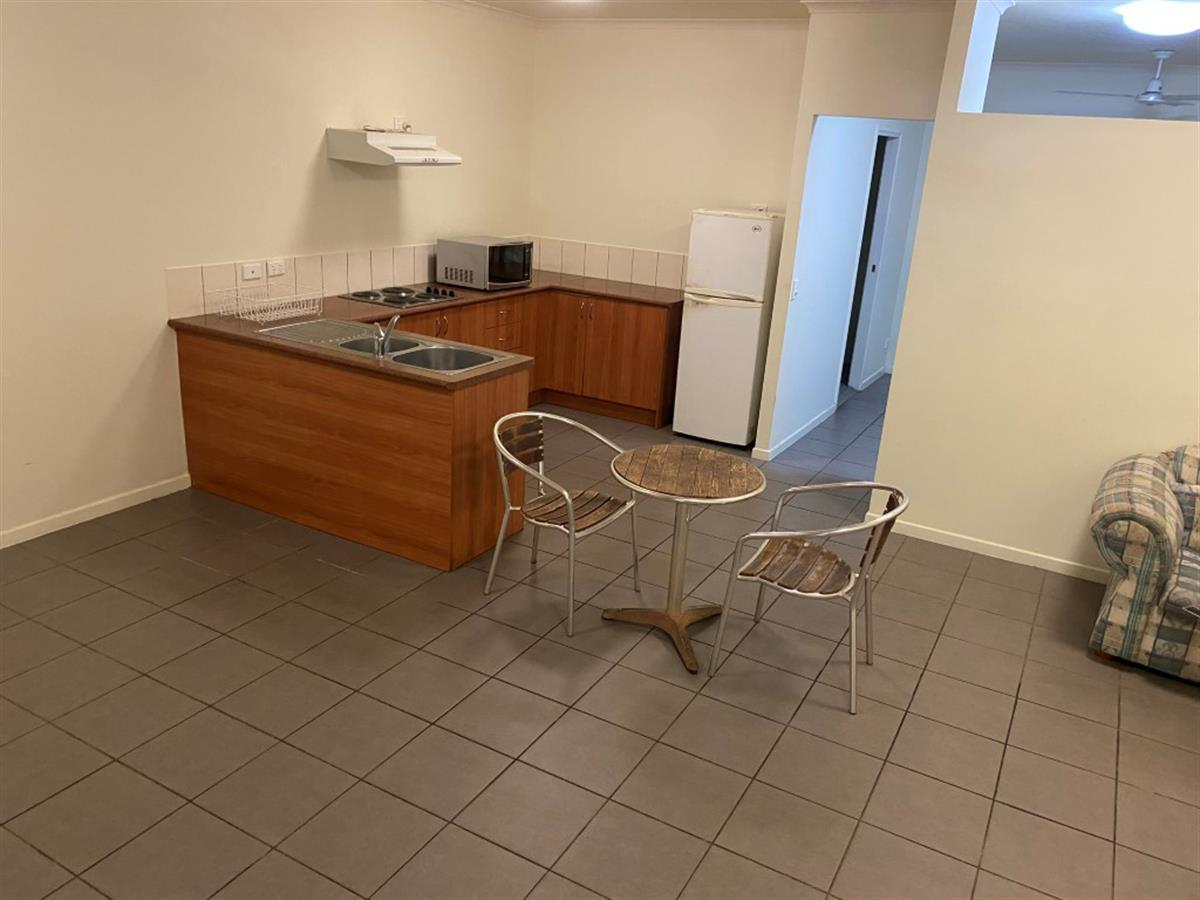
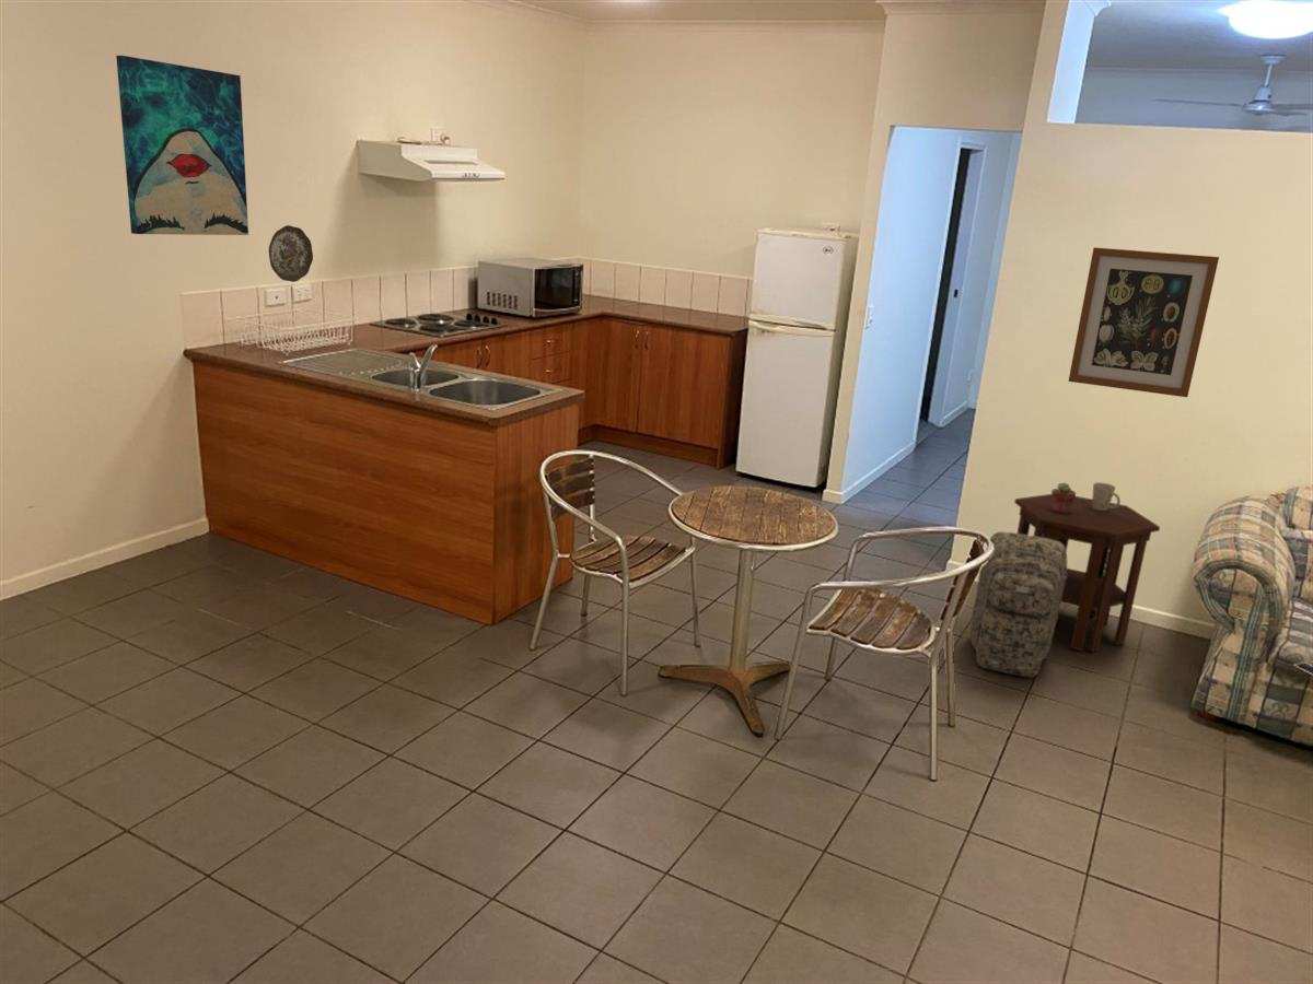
+ potted succulent [1050,482,1077,513]
+ side table [1013,493,1161,653]
+ decorative plate [268,224,314,283]
+ mug [1091,481,1122,511]
+ wall art [115,55,249,236]
+ backpack [969,530,1068,679]
+ wall art [1067,246,1220,398]
